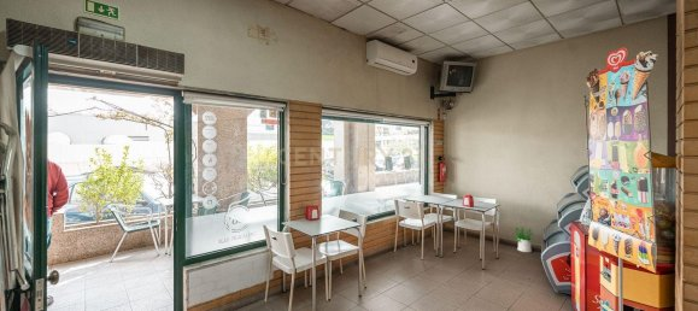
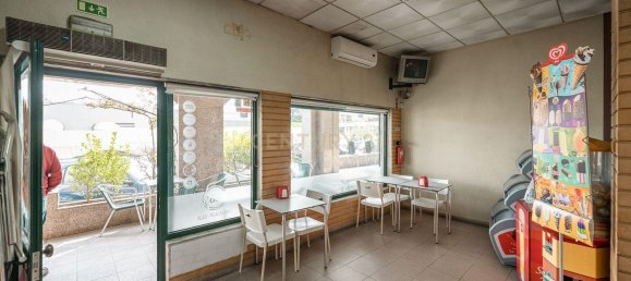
- potted plant [512,227,534,253]
